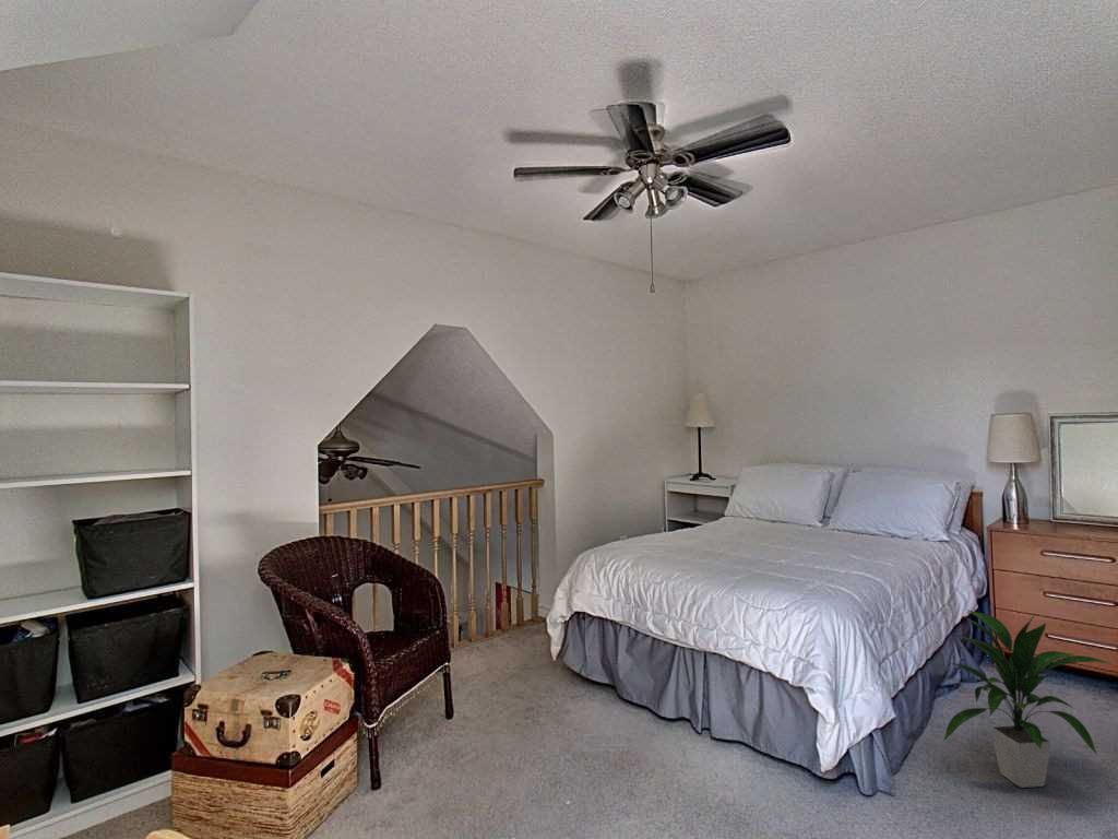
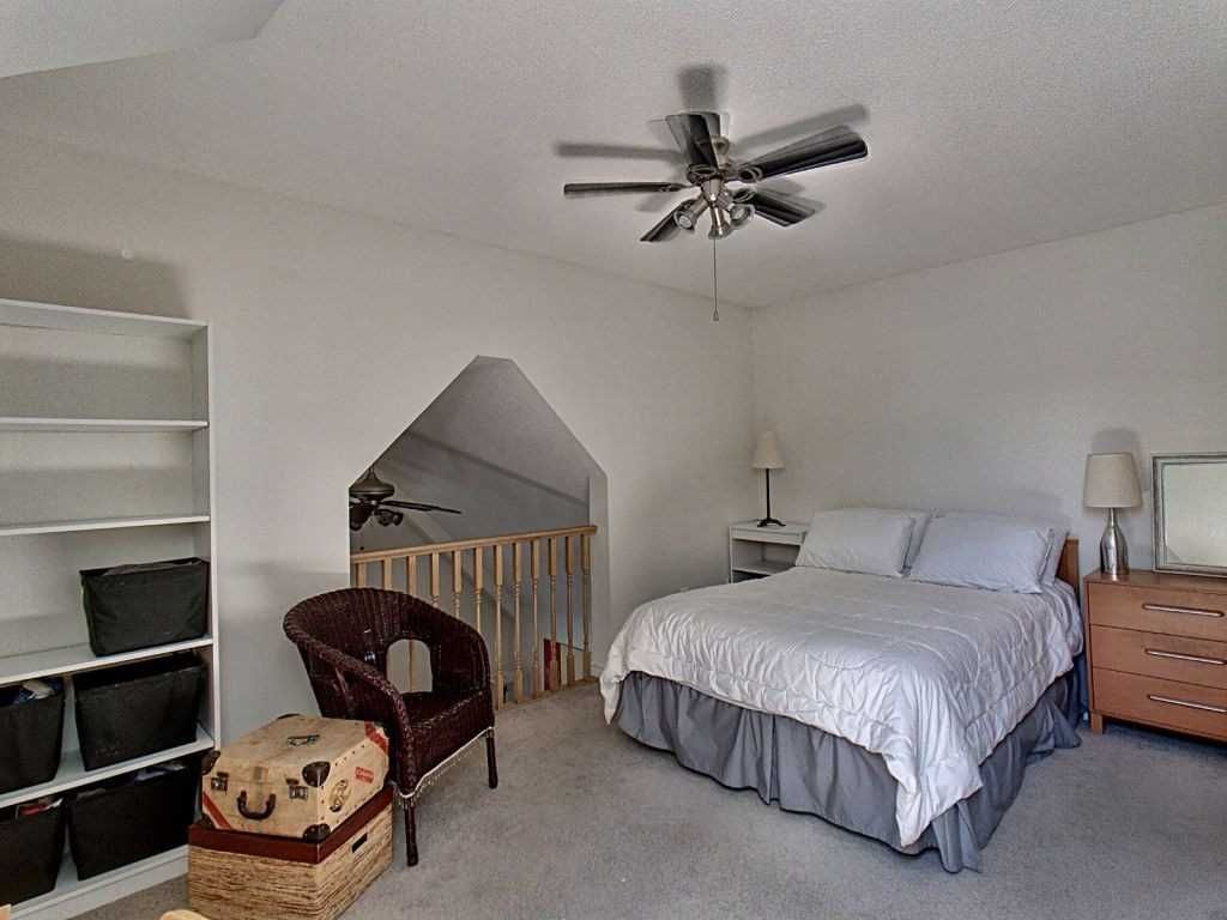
- indoor plant [942,607,1115,789]
